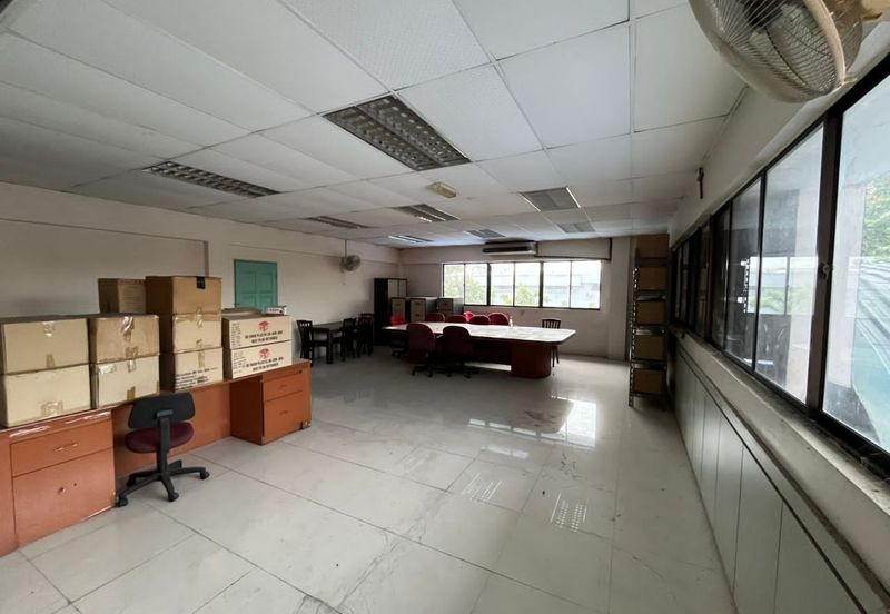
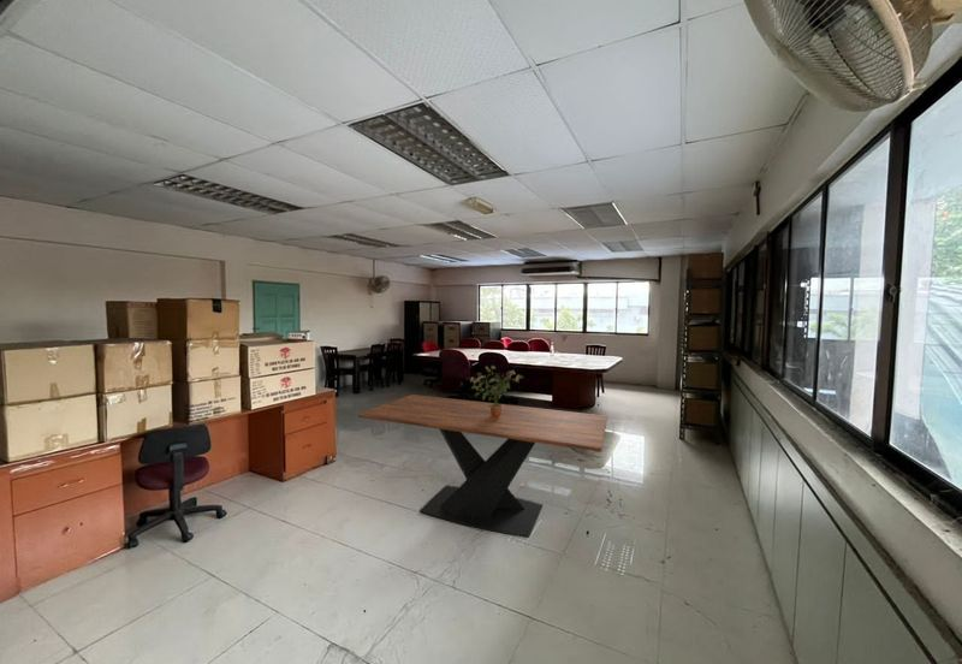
+ potted plant [467,364,524,416]
+ dining table [357,393,608,539]
